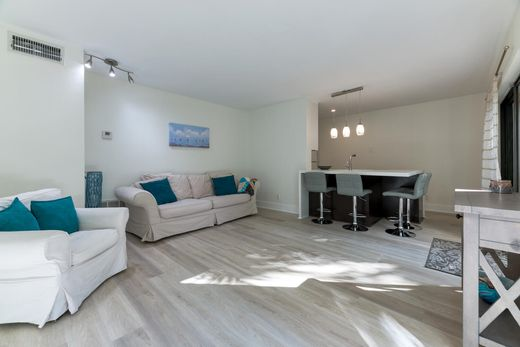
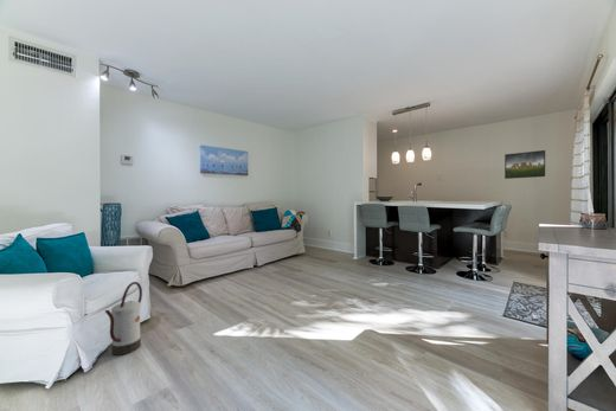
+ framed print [503,149,546,180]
+ watering can [104,281,143,357]
